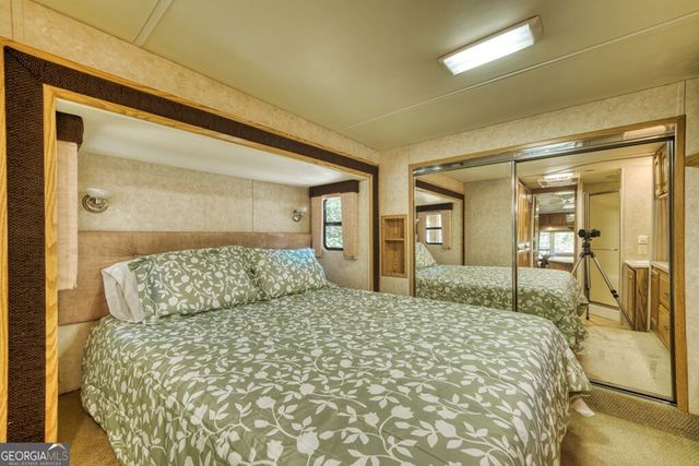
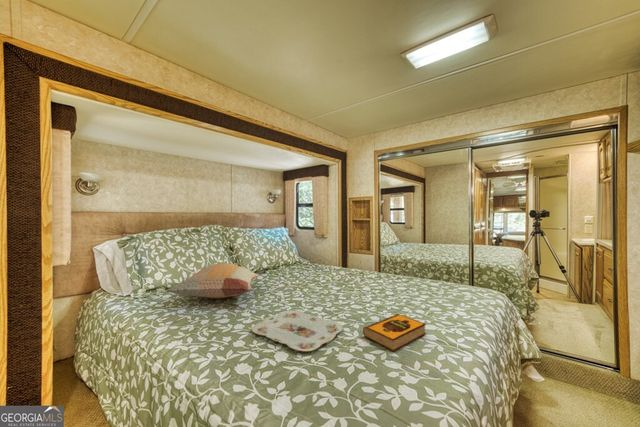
+ serving tray [251,309,344,352]
+ hardback book [362,313,427,352]
+ decorative pillow [165,262,267,299]
